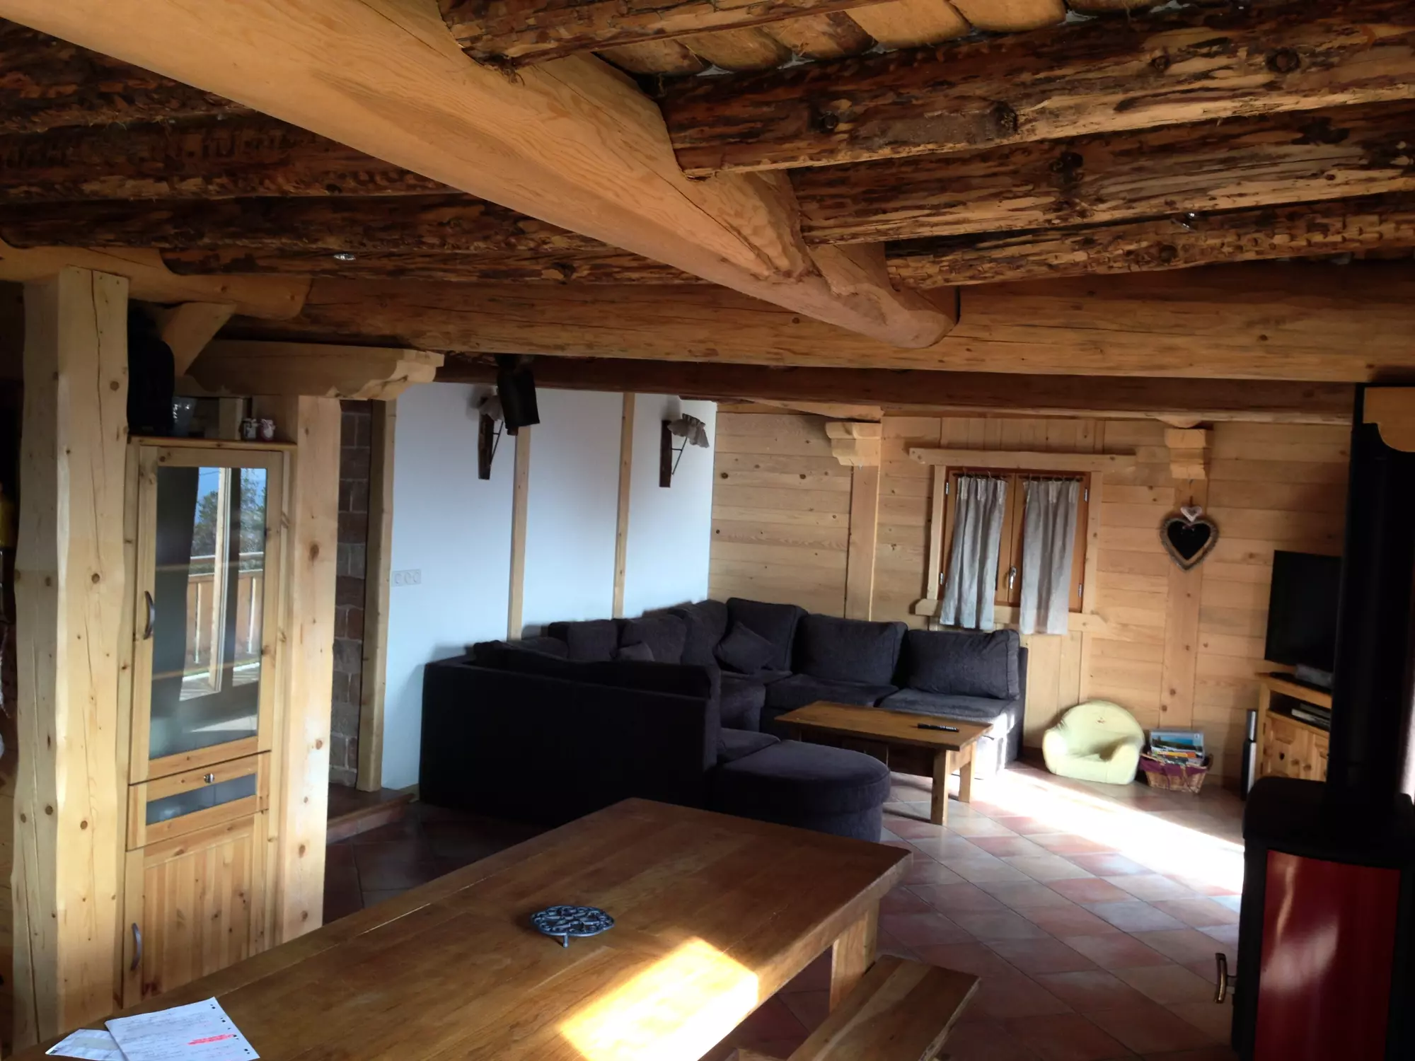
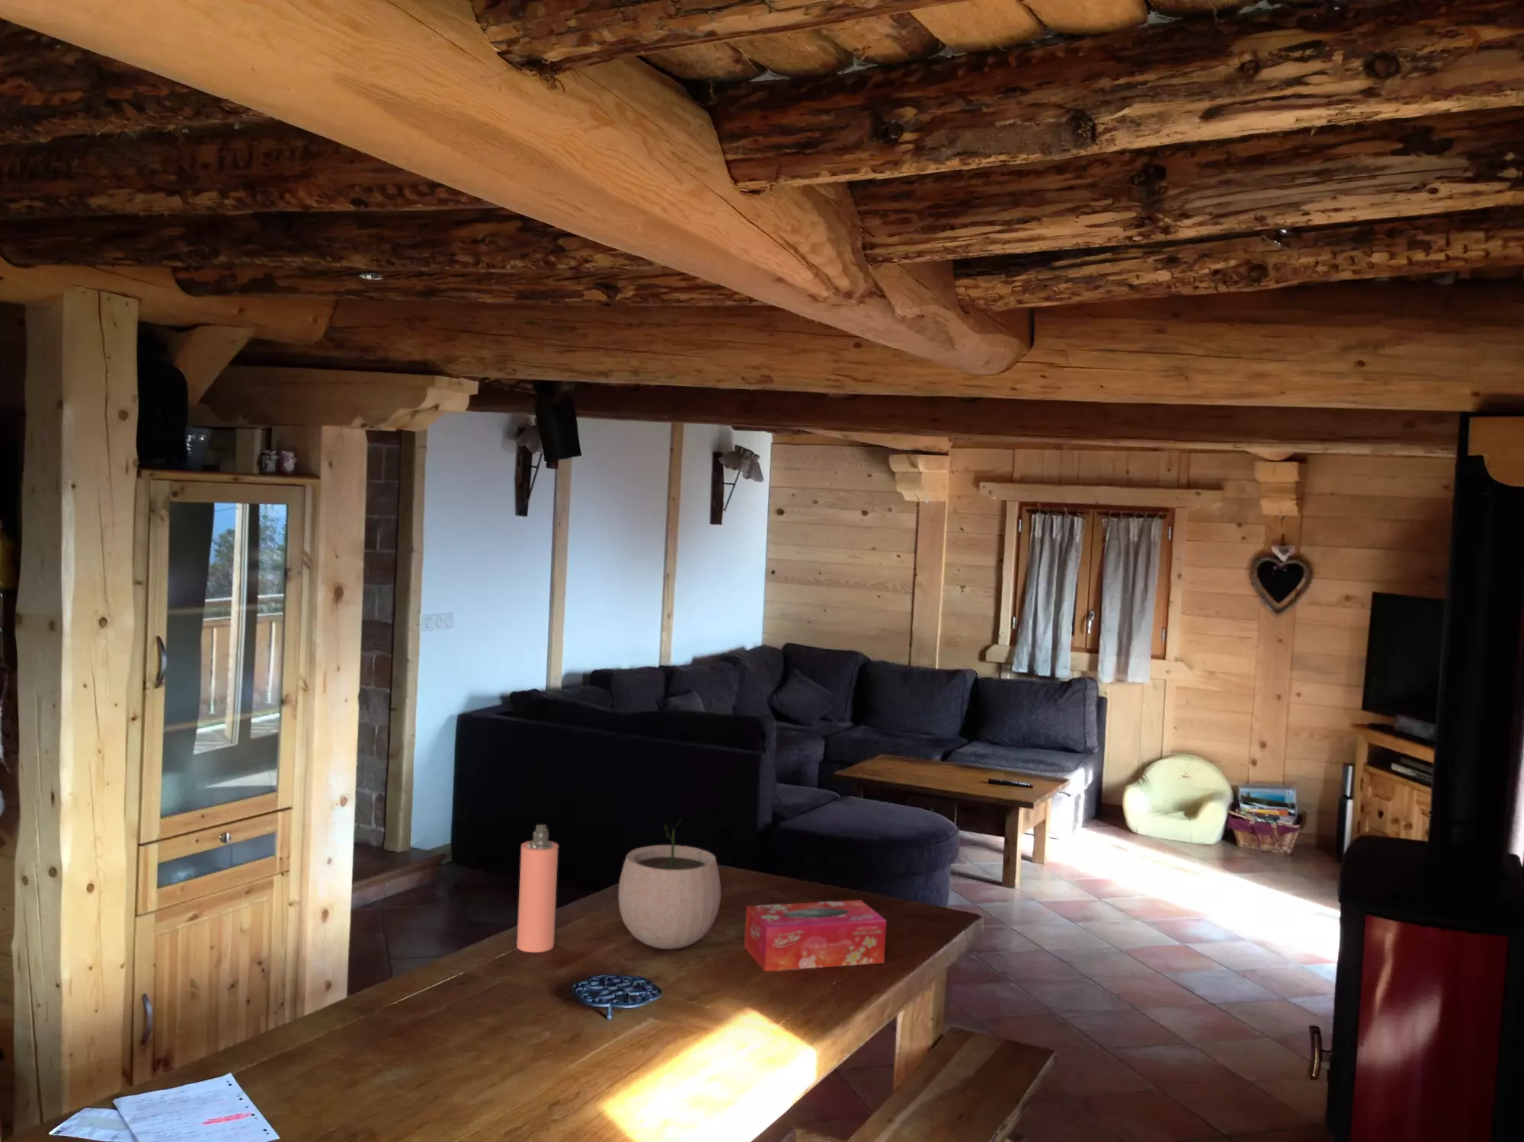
+ tissue box [744,900,887,972]
+ spray bottle [516,824,559,954]
+ plant pot [618,818,721,950]
